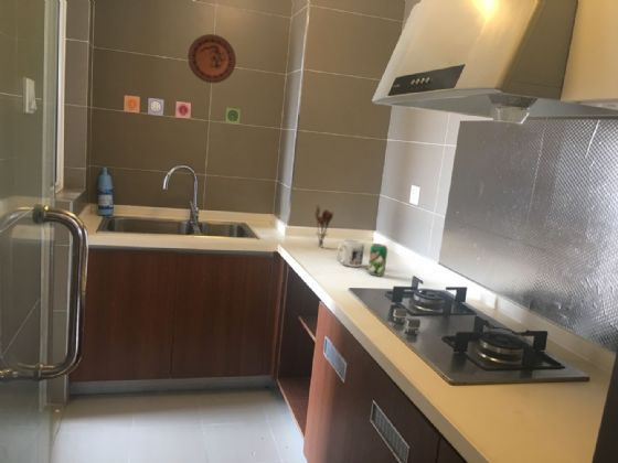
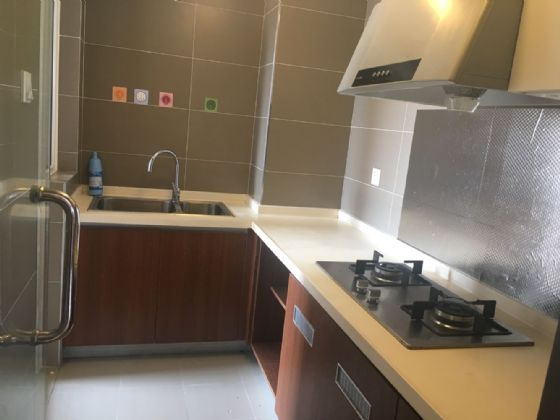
- decorative plate [187,33,237,84]
- mug [335,238,365,268]
- utensil holder [315,204,334,248]
- beverage can [366,243,388,277]
